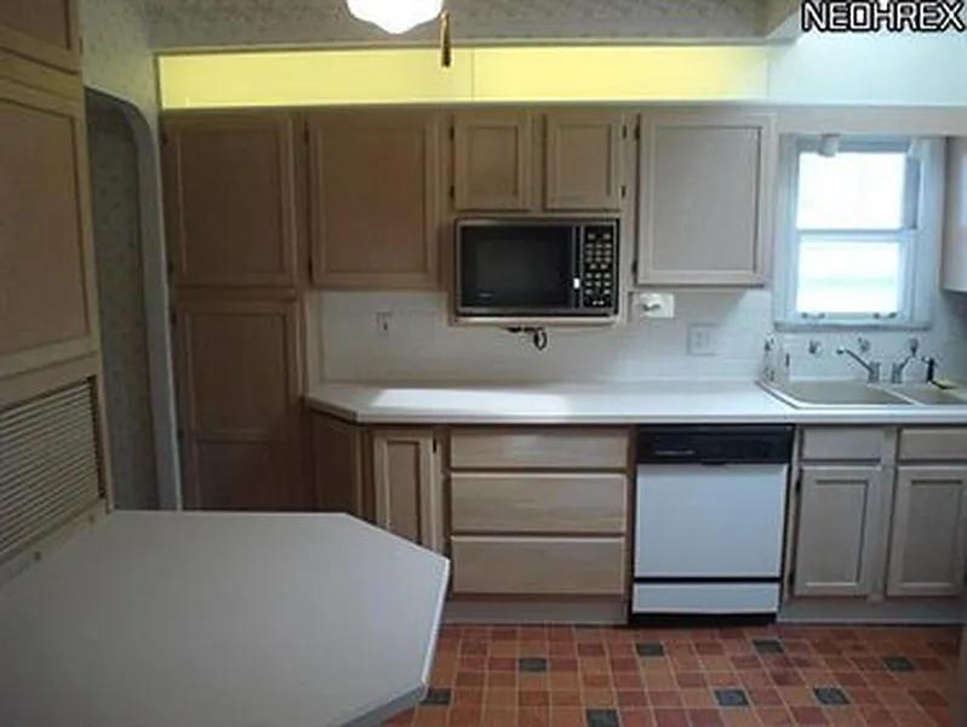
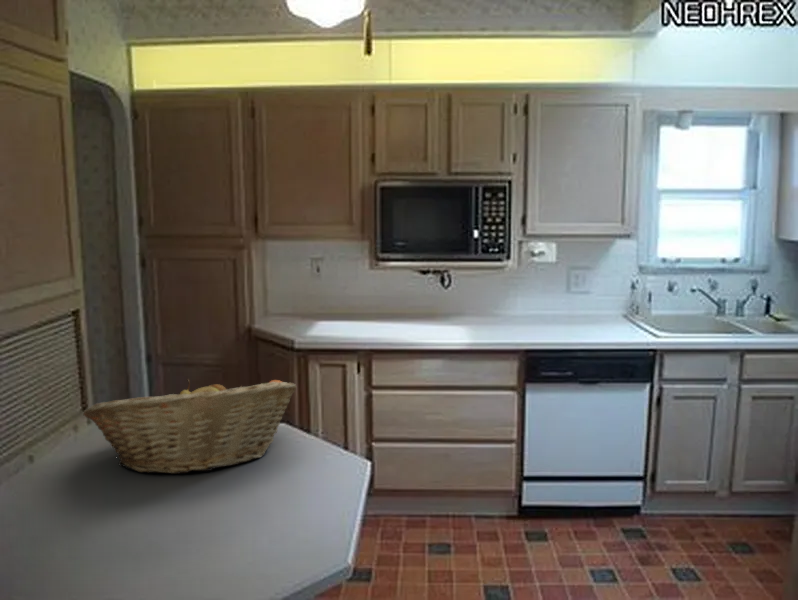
+ fruit basket [82,378,297,475]
